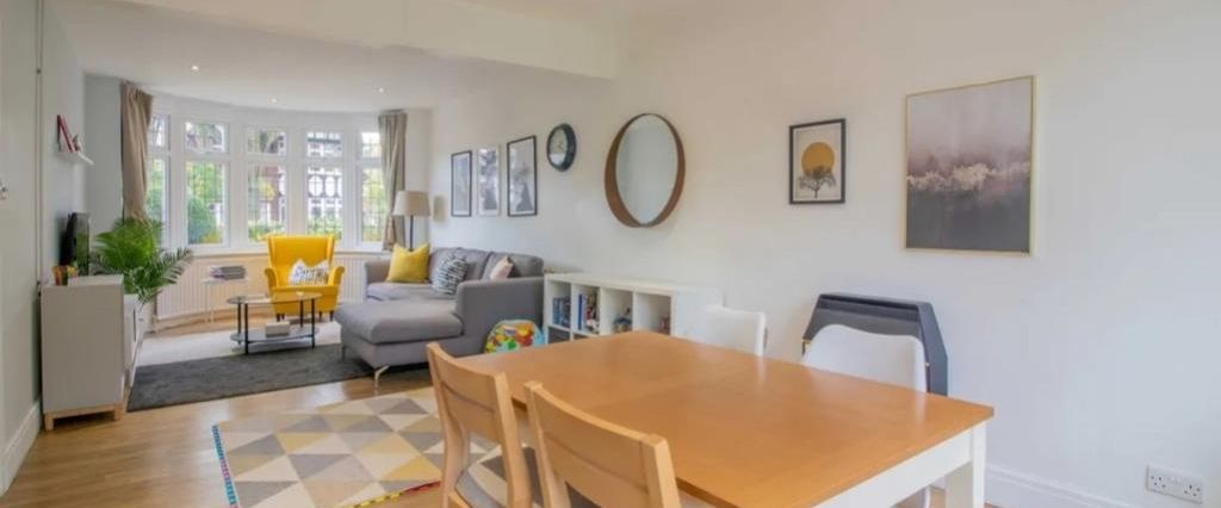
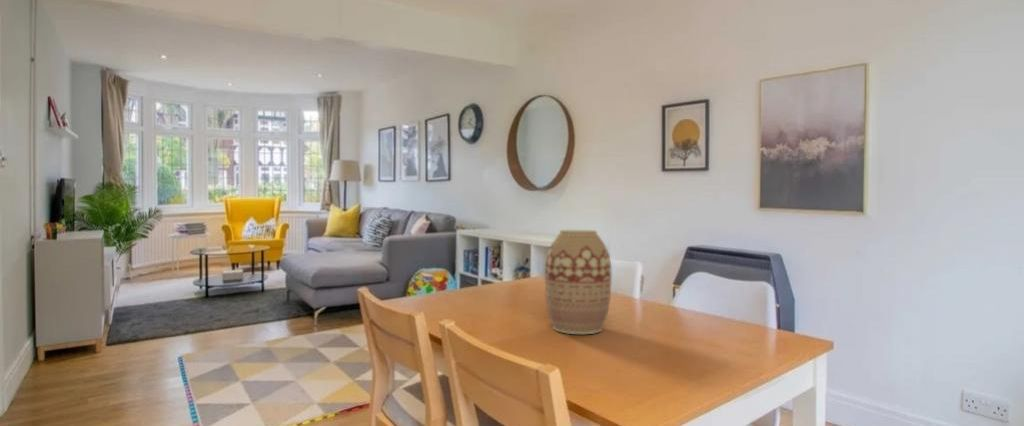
+ vase [544,229,612,335]
